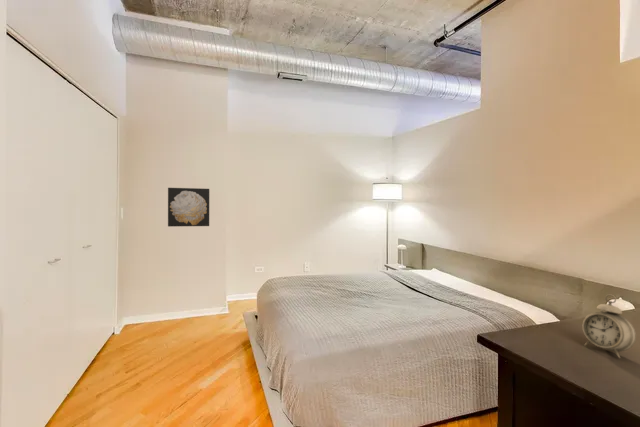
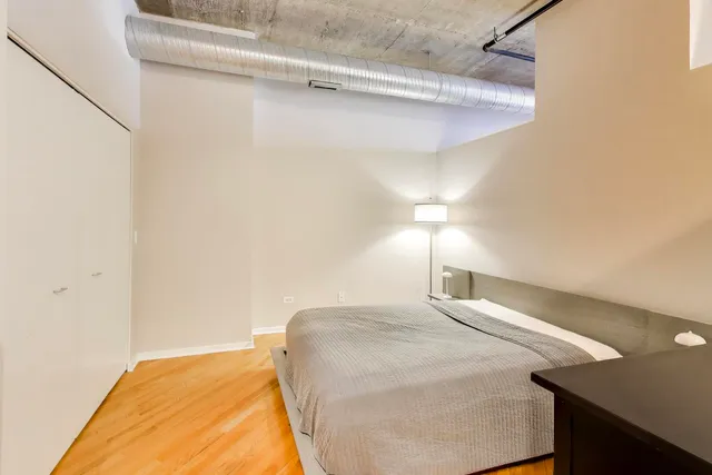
- wall art [167,187,210,228]
- alarm clock [581,294,637,359]
